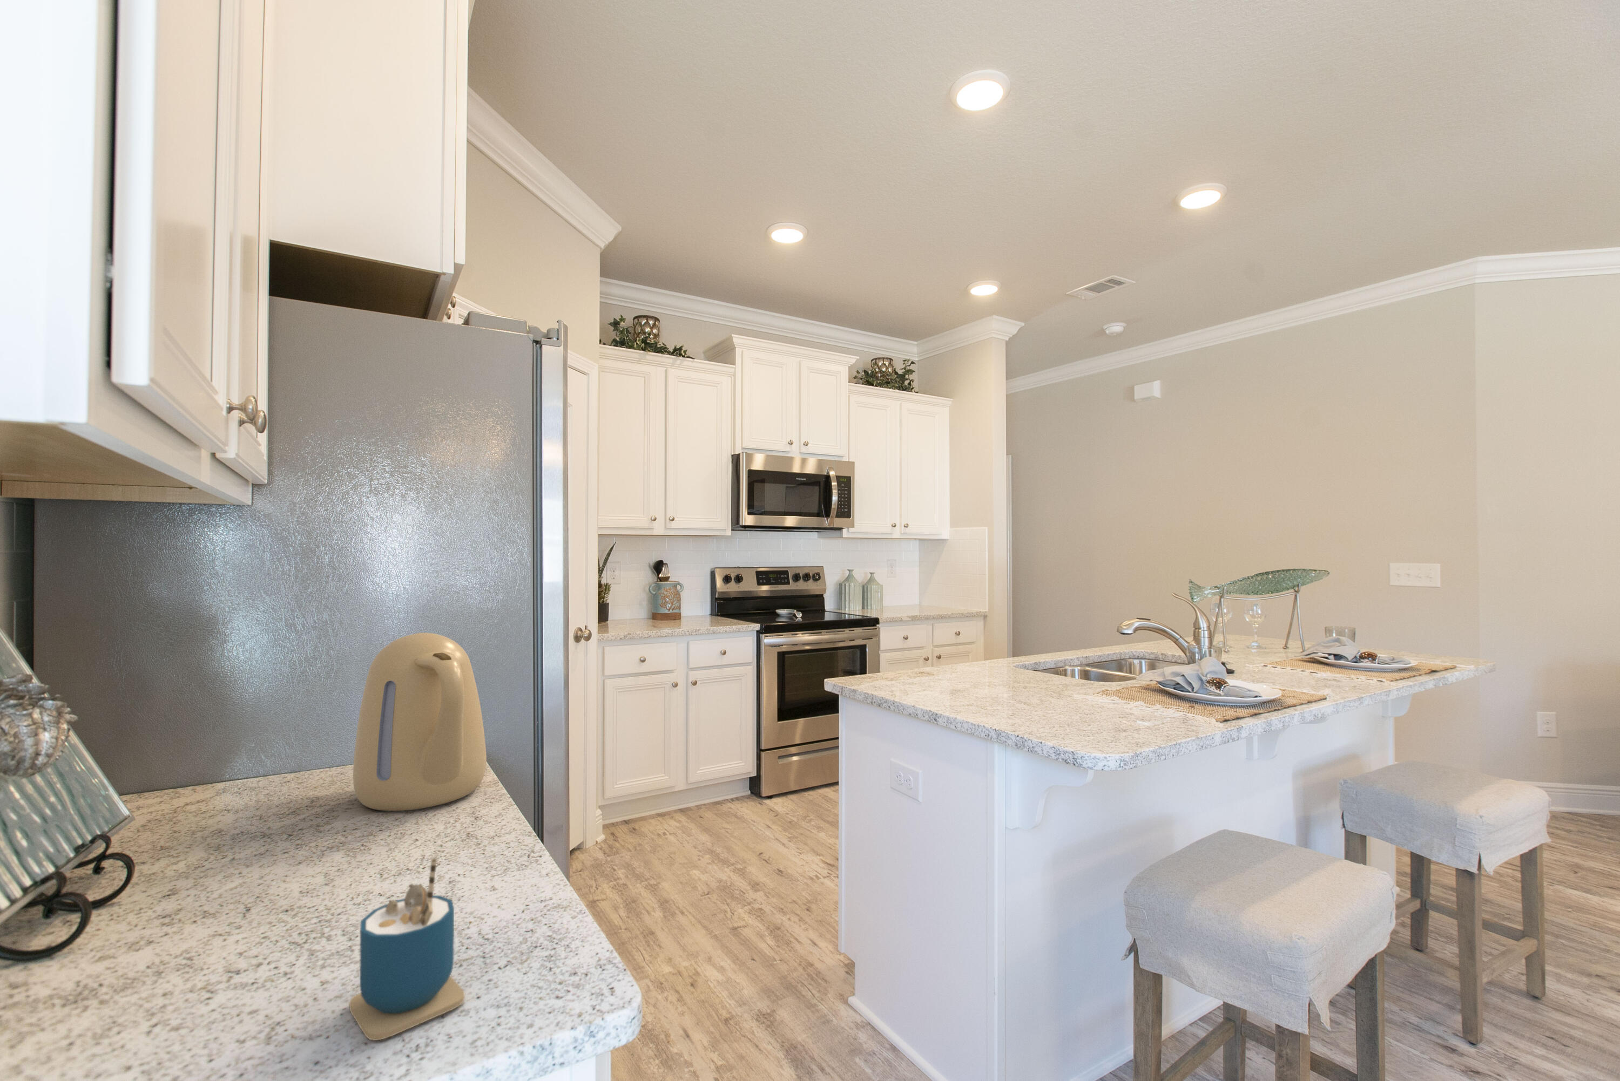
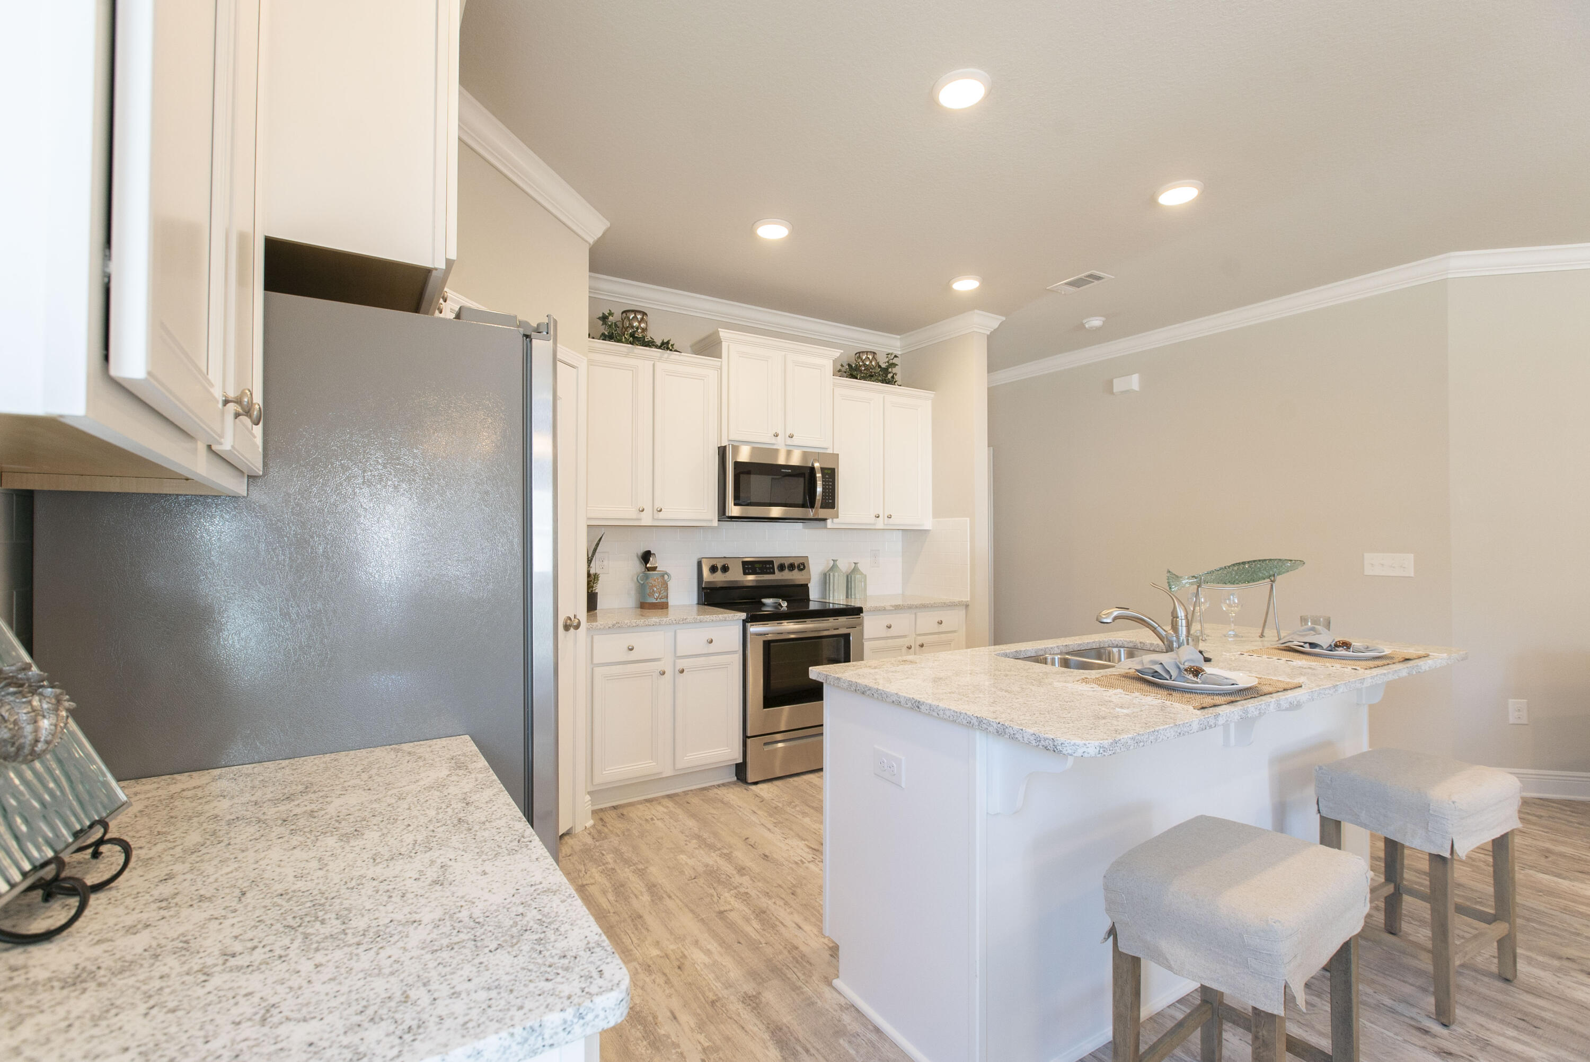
- cup [349,858,465,1041]
- kettle [352,632,486,812]
